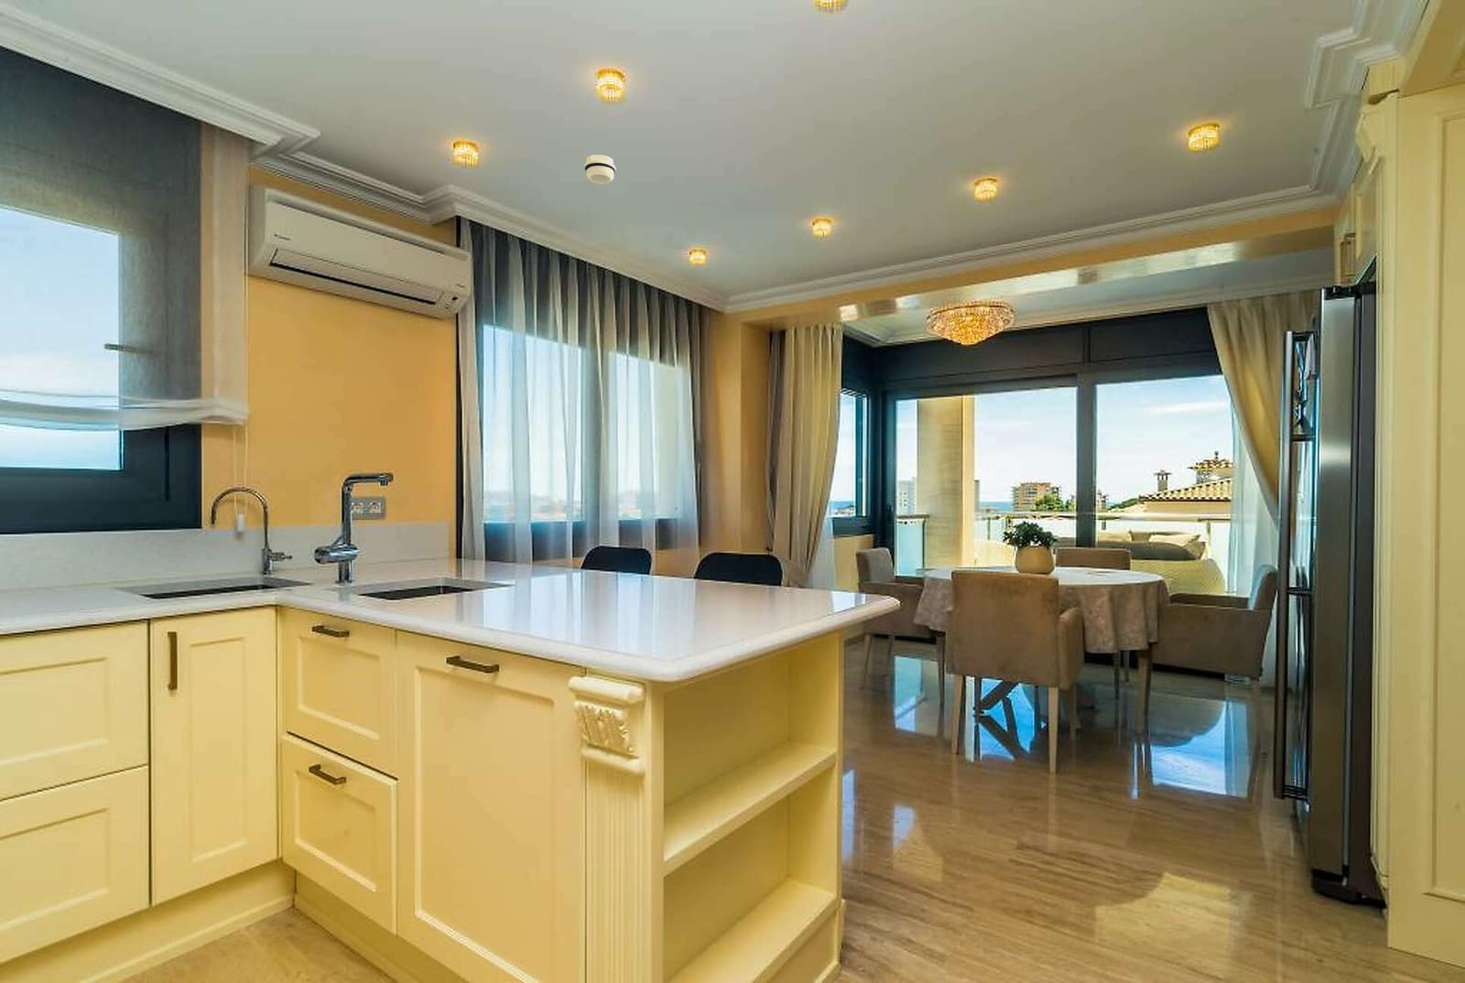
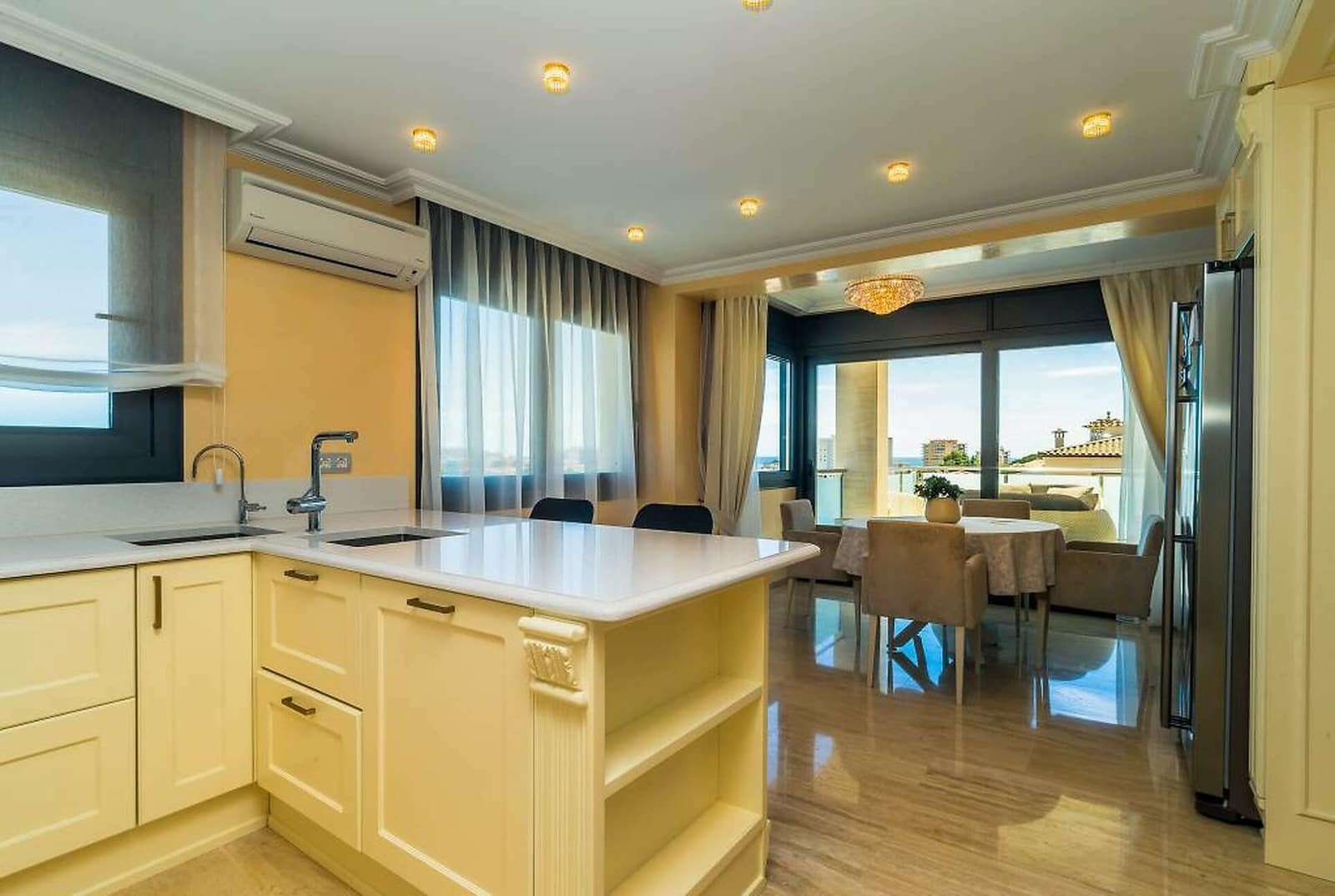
- smoke detector [583,154,617,185]
